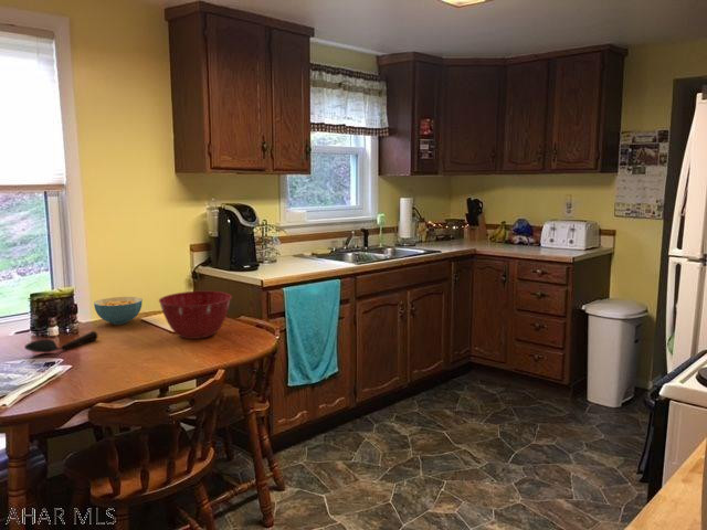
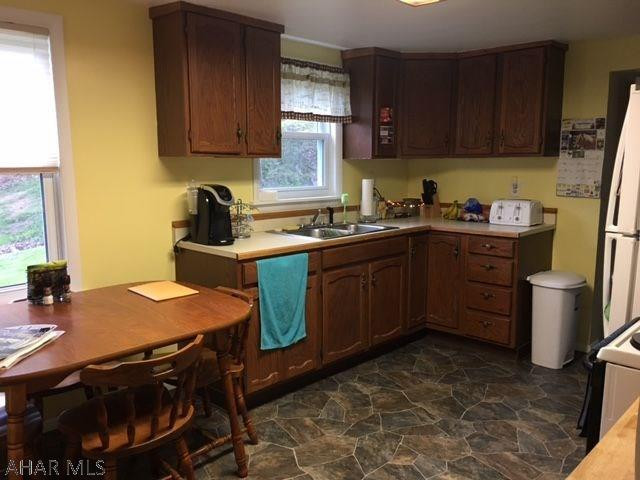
- spoon [23,330,98,353]
- cereal bowl [93,296,144,326]
- mixing bowl [158,290,233,340]
